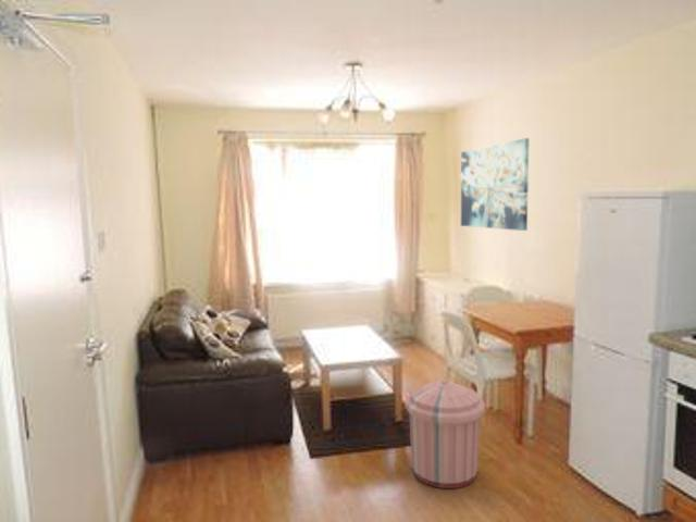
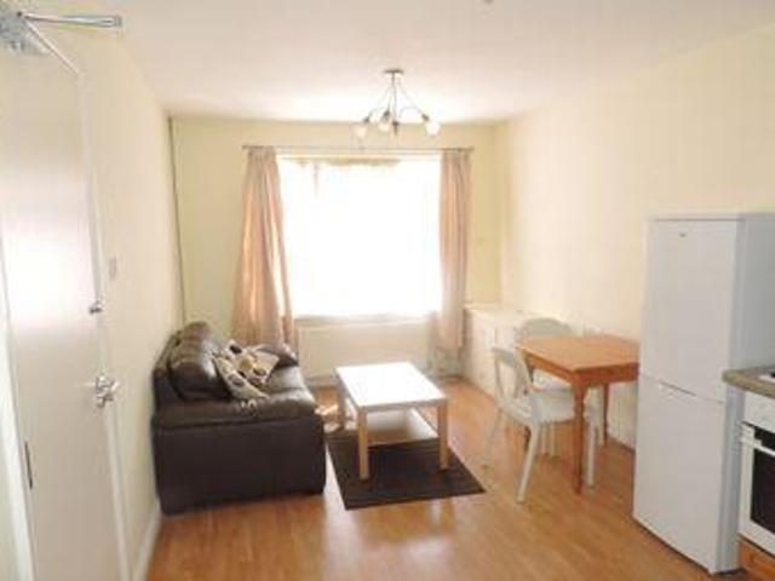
- trash can [405,378,486,489]
- wall art [460,137,530,232]
